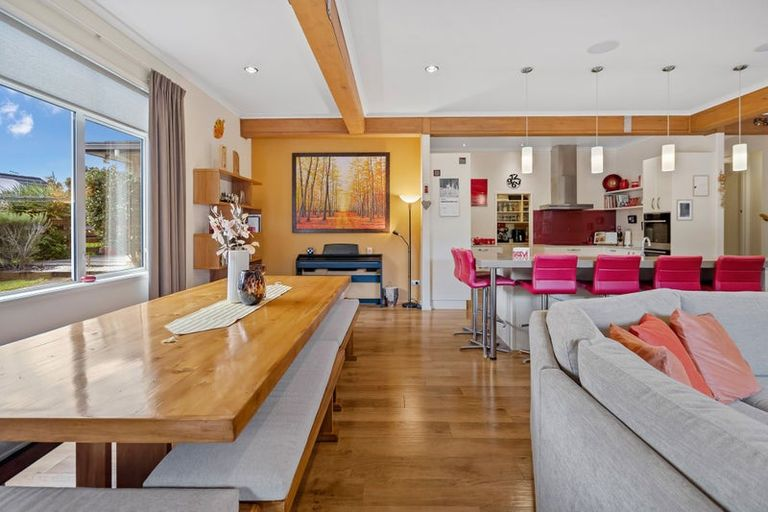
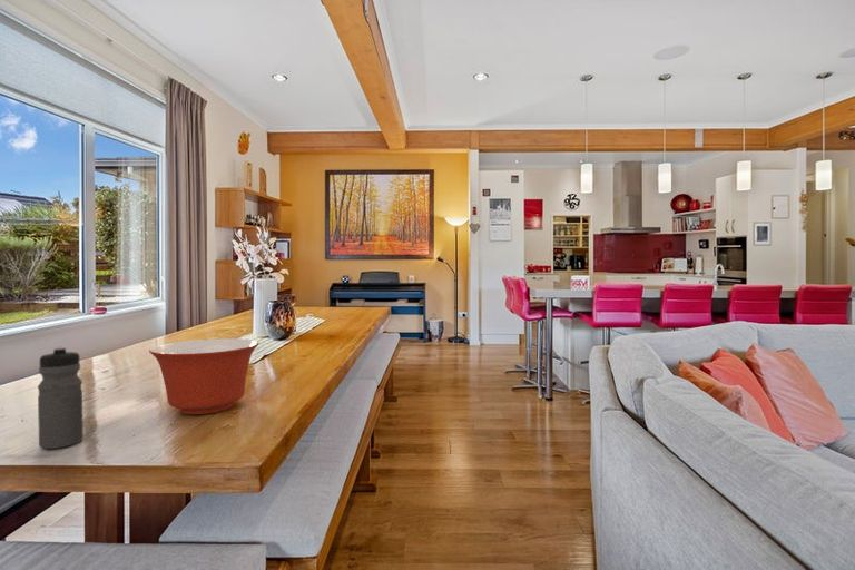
+ water bottle [37,345,85,450]
+ mixing bowl [148,337,259,415]
